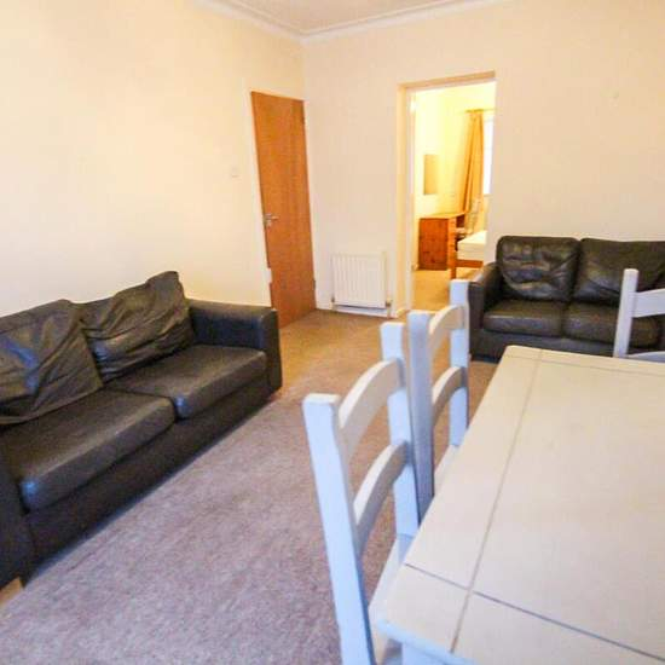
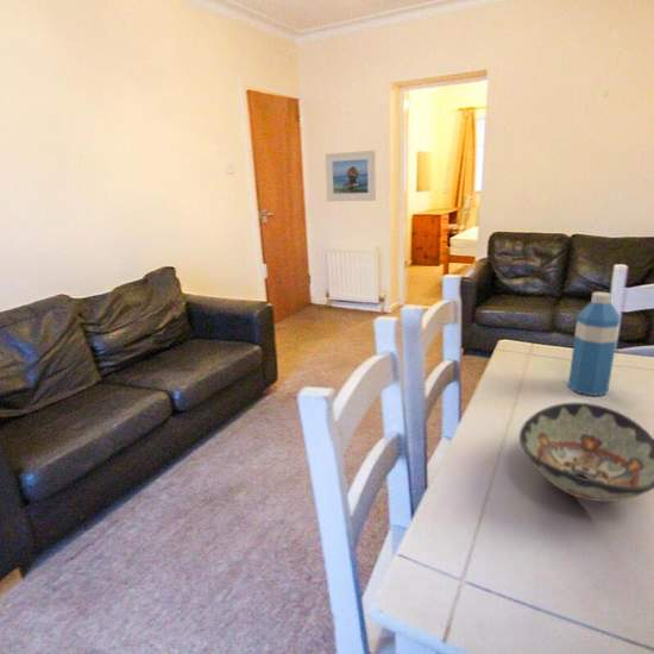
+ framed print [325,150,377,202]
+ decorative bowl [518,402,654,503]
+ water bottle [567,290,622,397]
